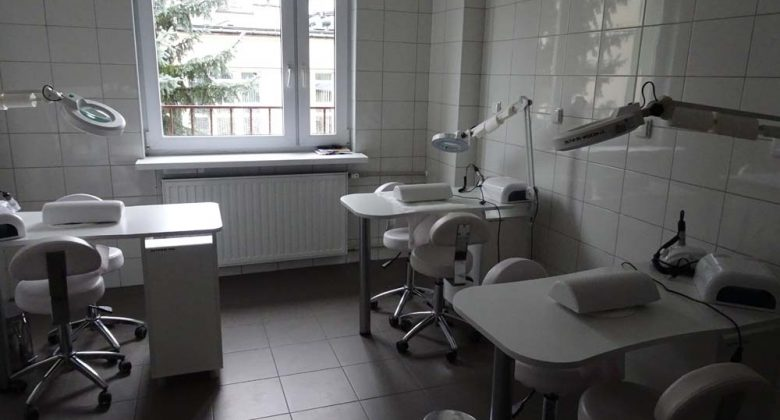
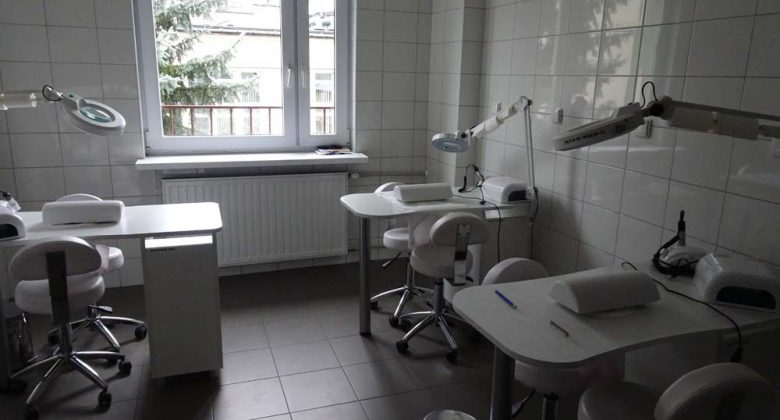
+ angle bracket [549,320,570,338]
+ pen [494,289,518,309]
